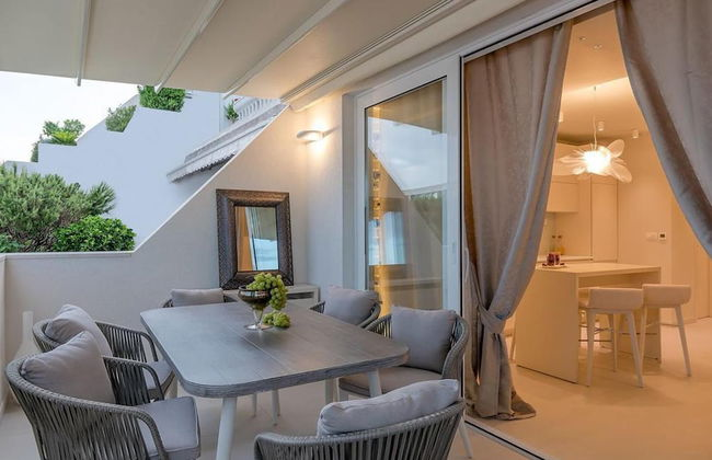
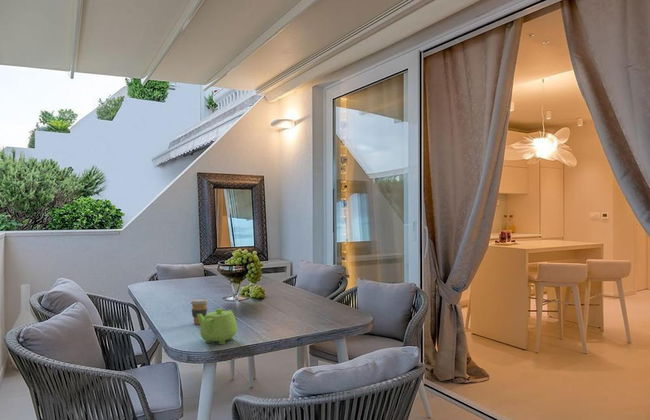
+ teapot [197,307,238,345]
+ coffee cup [189,298,209,325]
